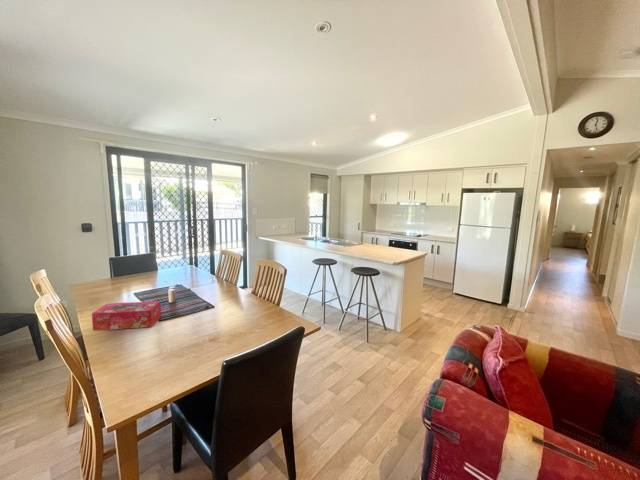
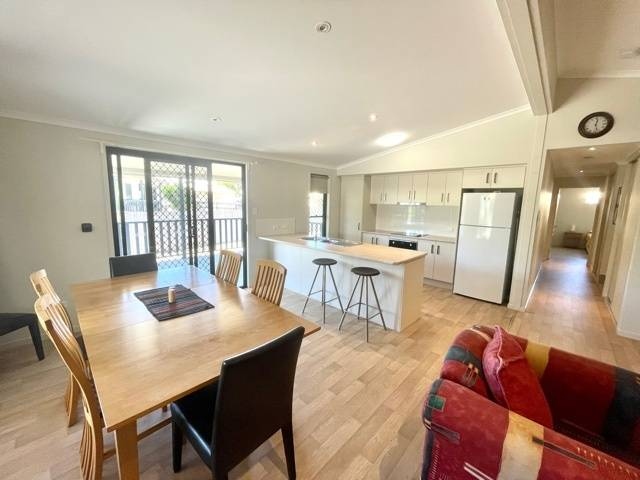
- tissue box [91,300,162,332]
